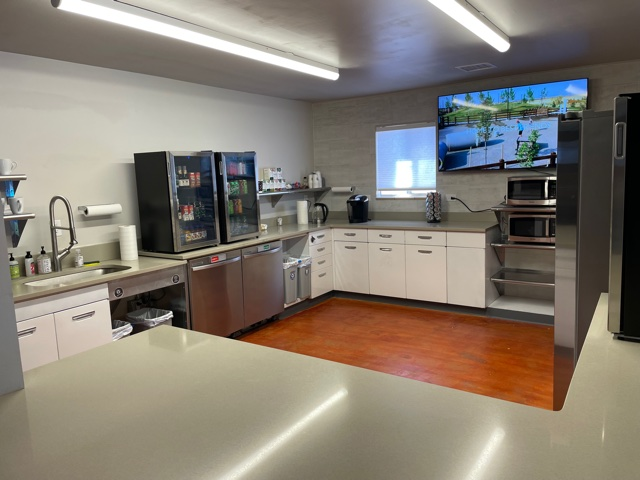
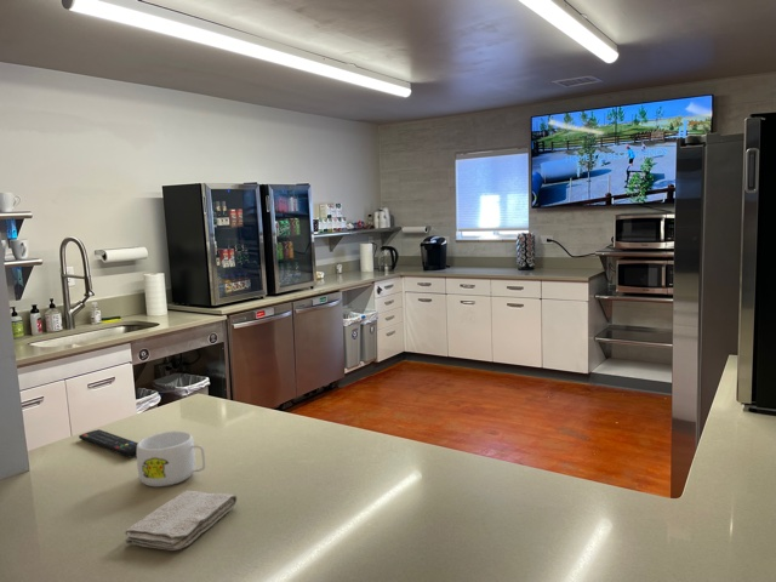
+ remote control [78,428,138,458]
+ mug [136,430,206,487]
+ washcloth [124,490,238,552]
